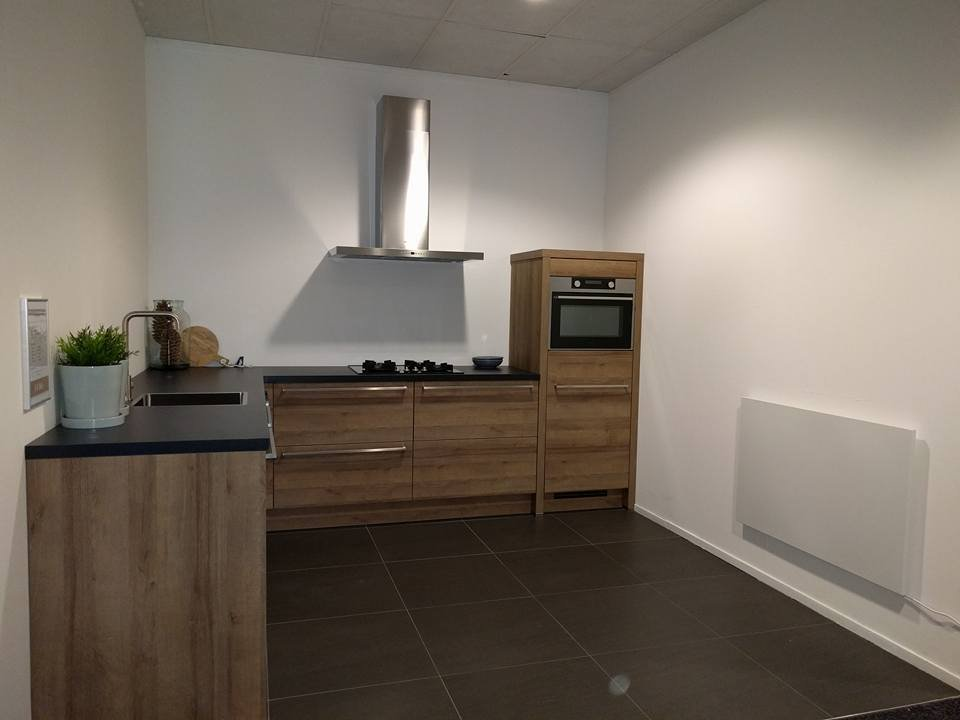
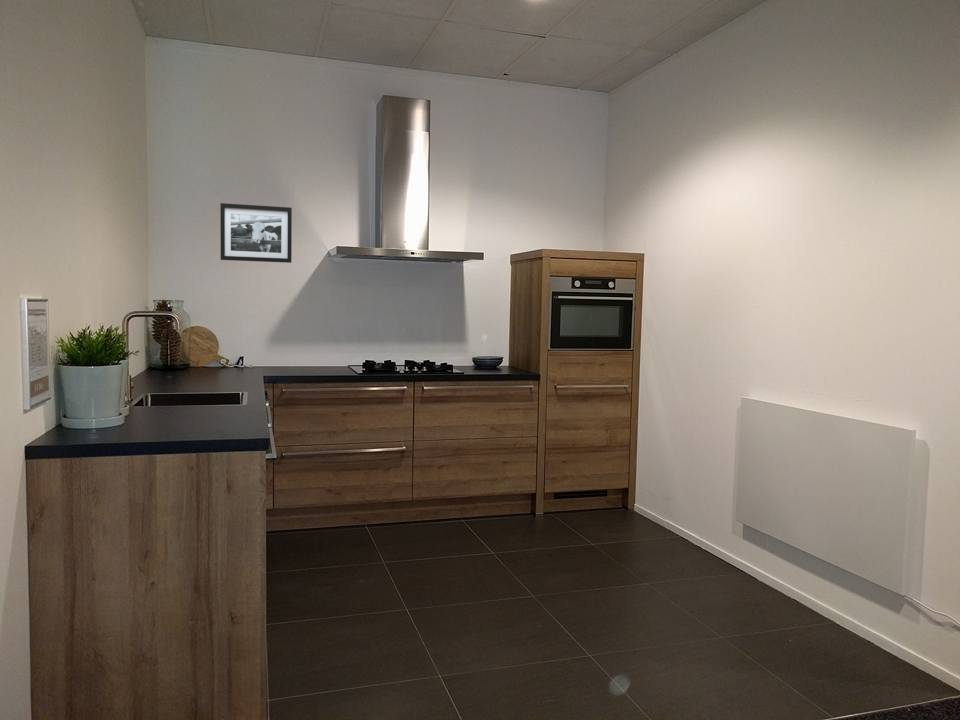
+ picture frame [219,202,293,264]
